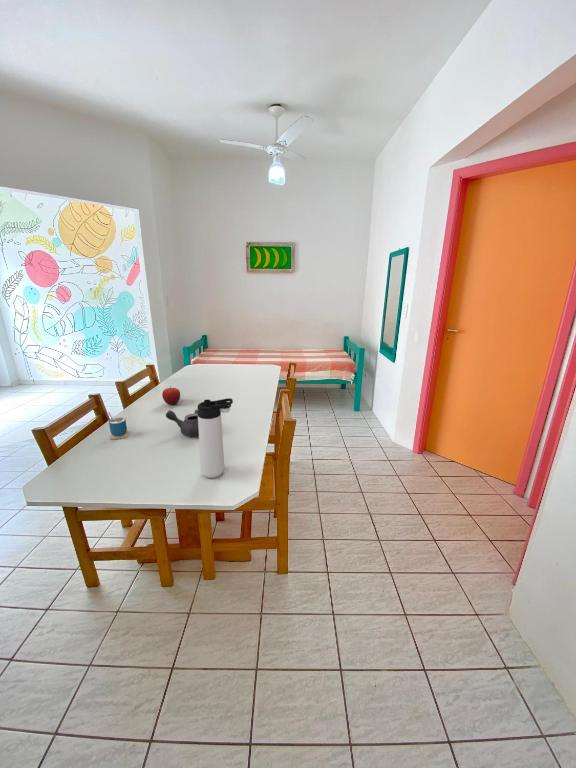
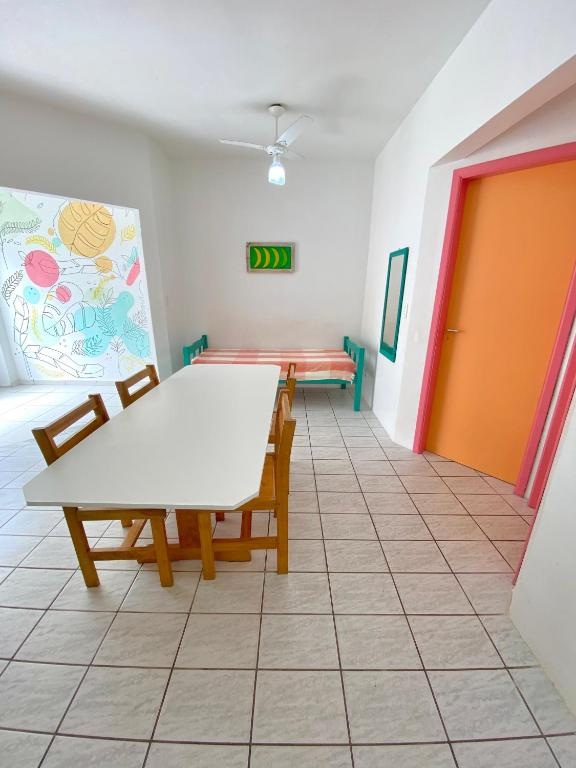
- teapot [165,409,199,437]
- thermos bottle [197,397,234,479]
- cup [108,411,130,440]
- fruit [161,385,181,406]
